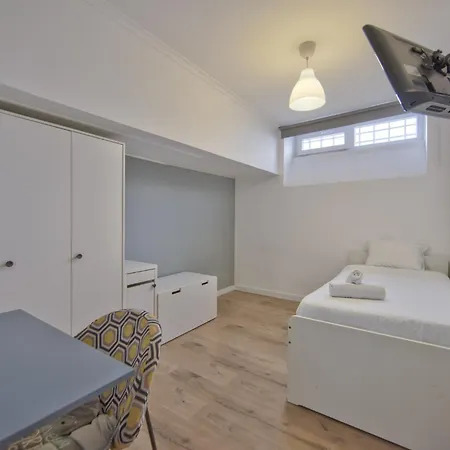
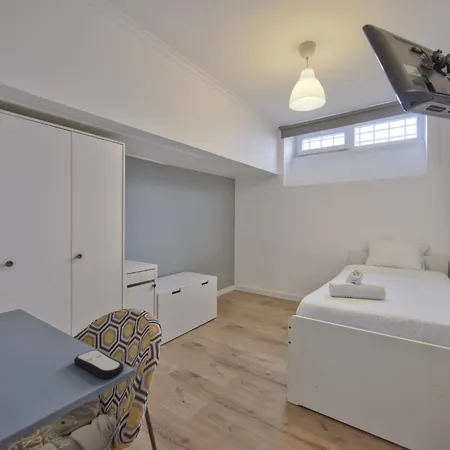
+ remote control [73,349,125,379]
